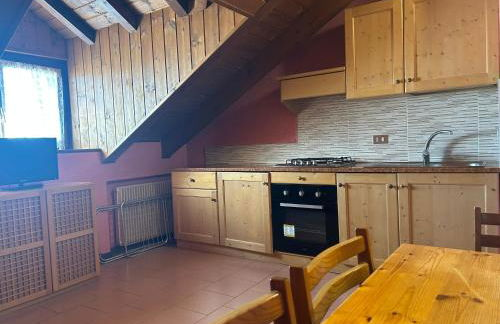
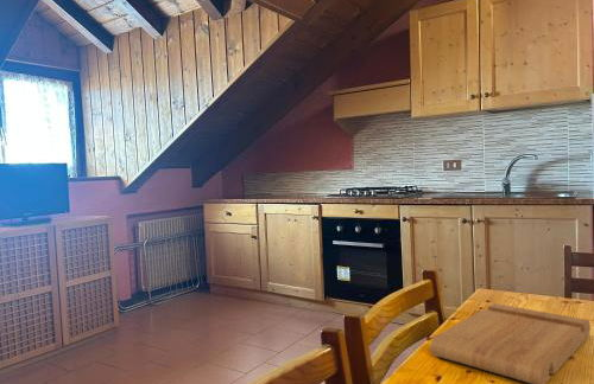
+ cutting board [429,302,592,384]
